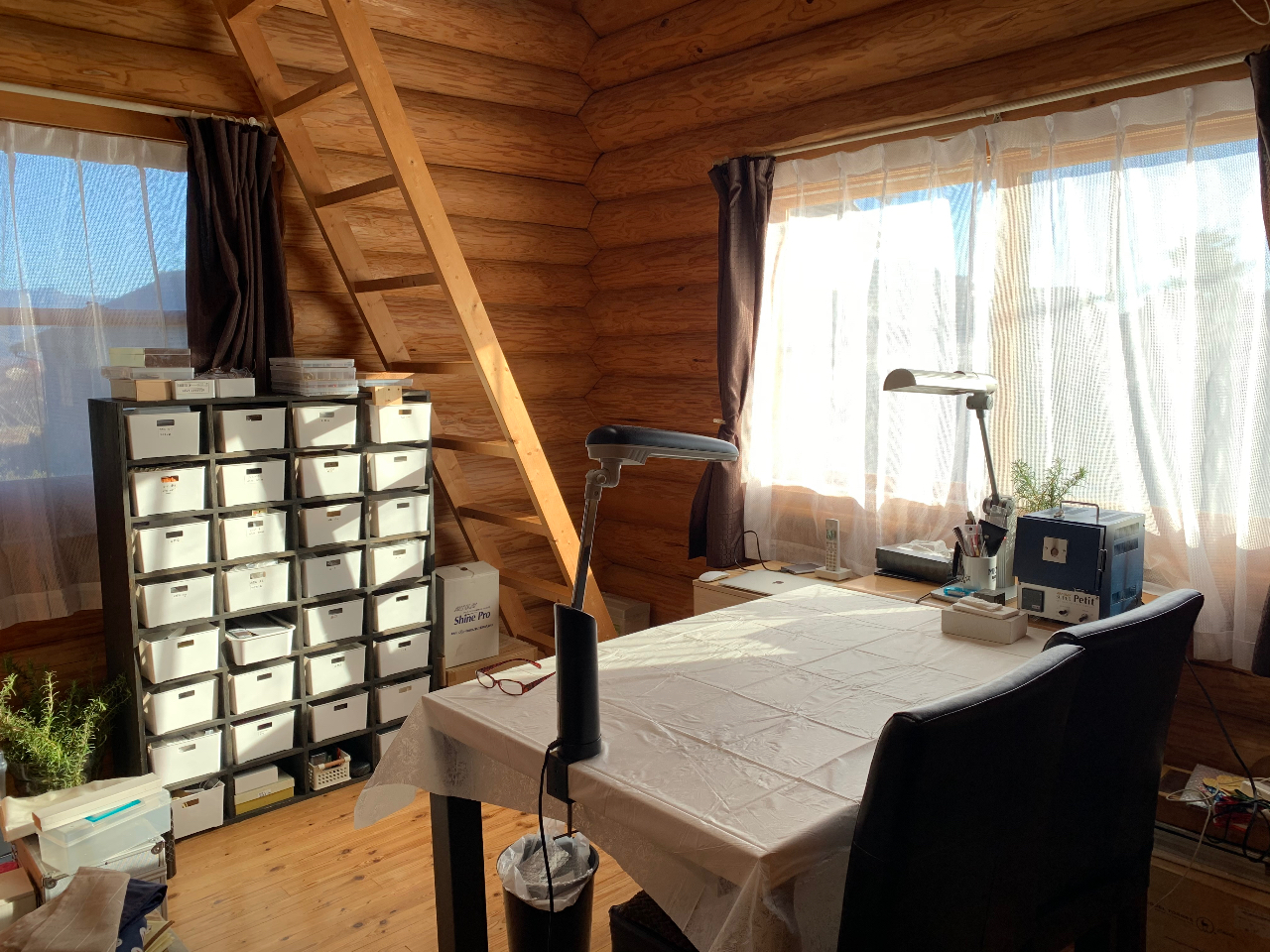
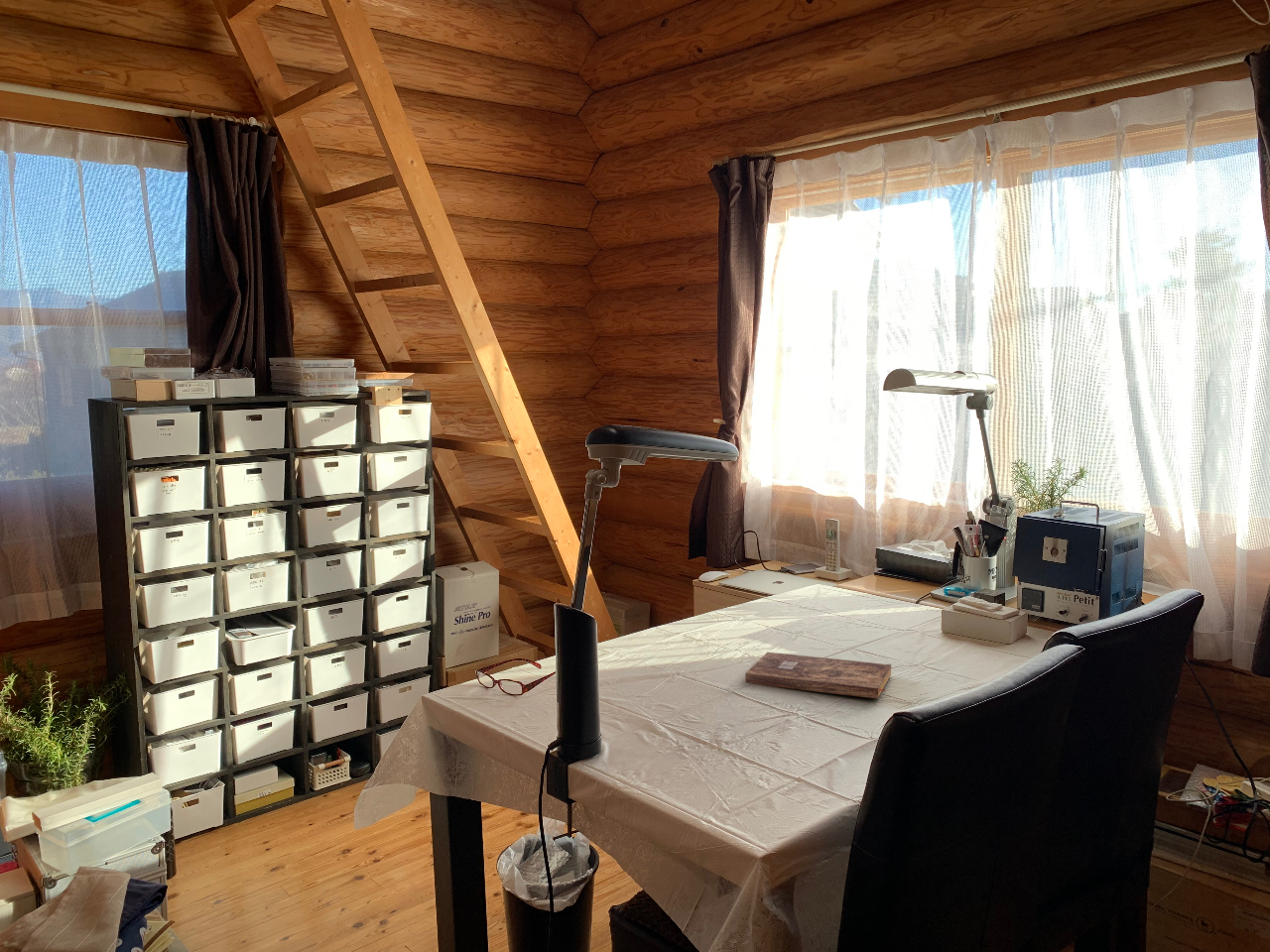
+ bible [744,652,892,699]
